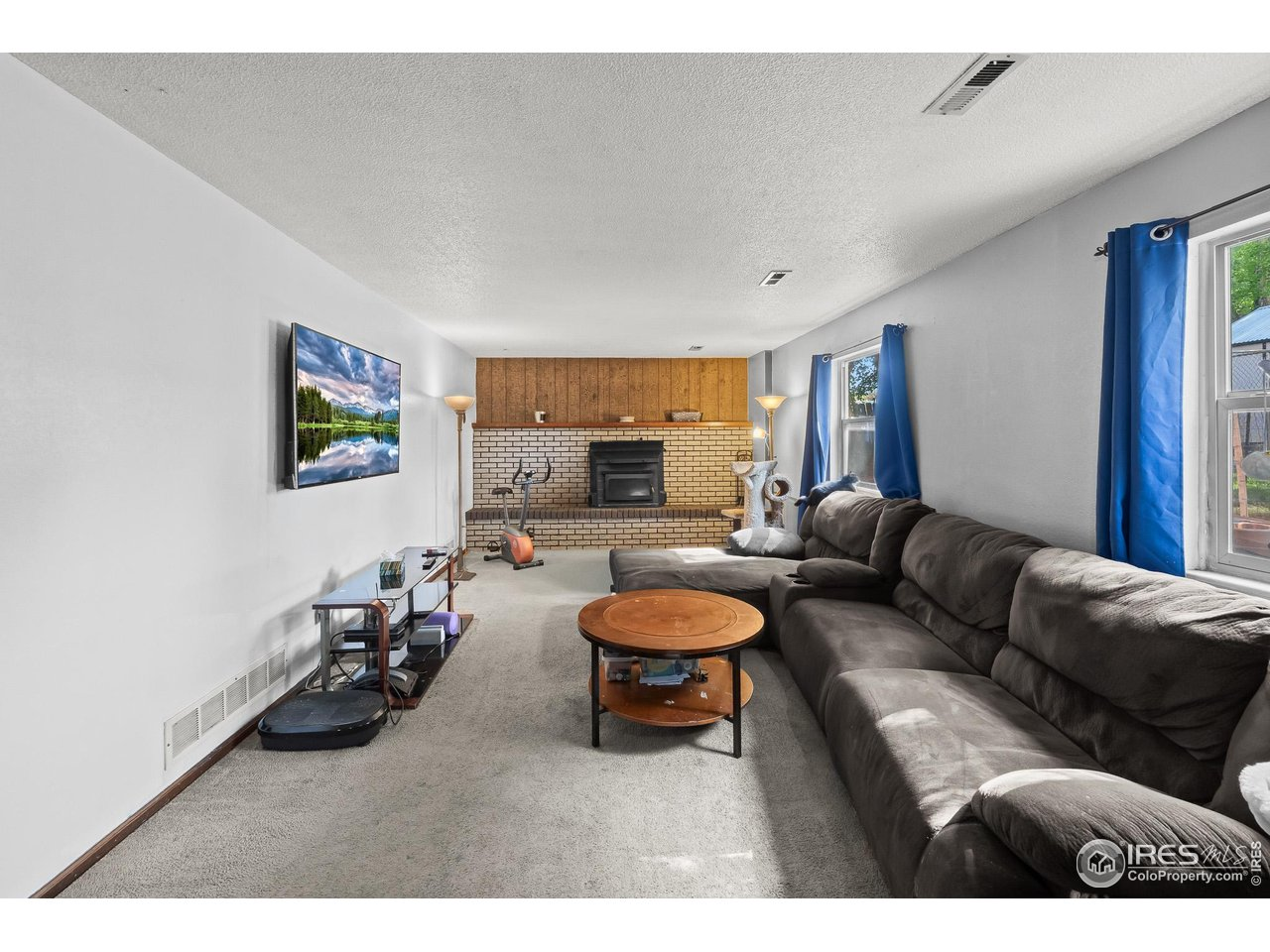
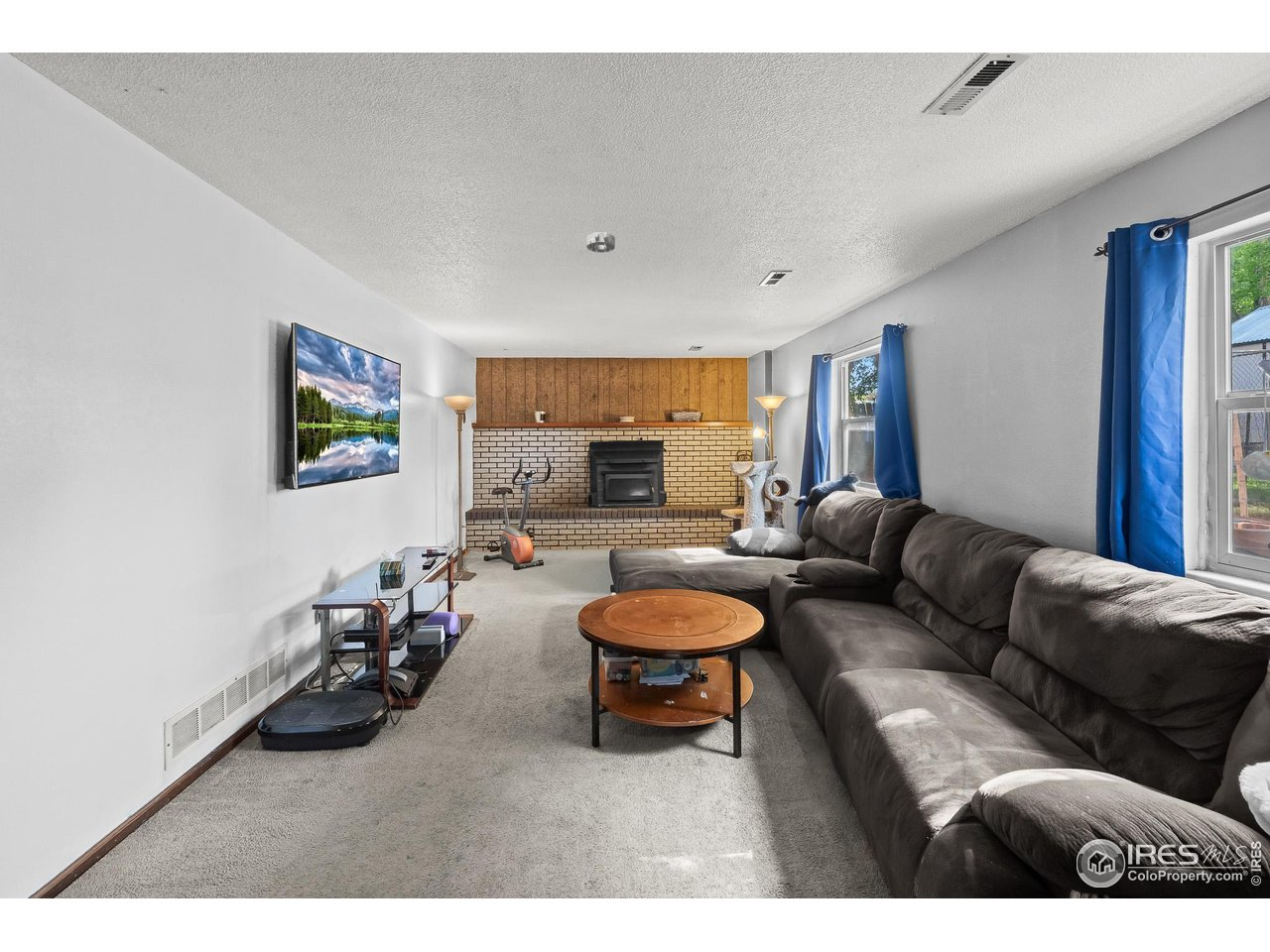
+ smoke detector [585,231,616,254]
